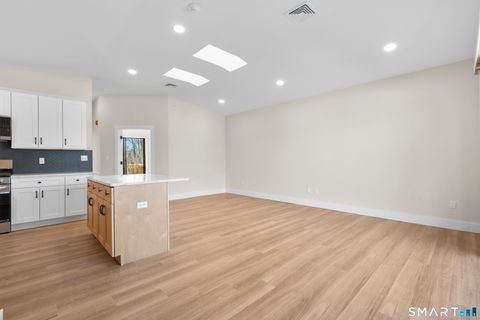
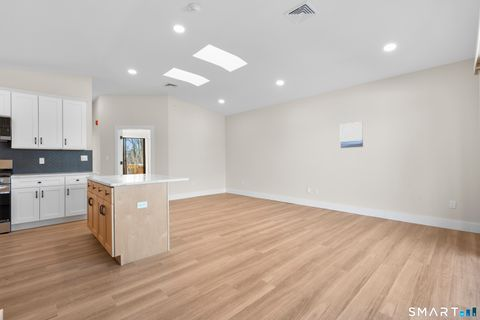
+ wall art [340,121,364,149]
